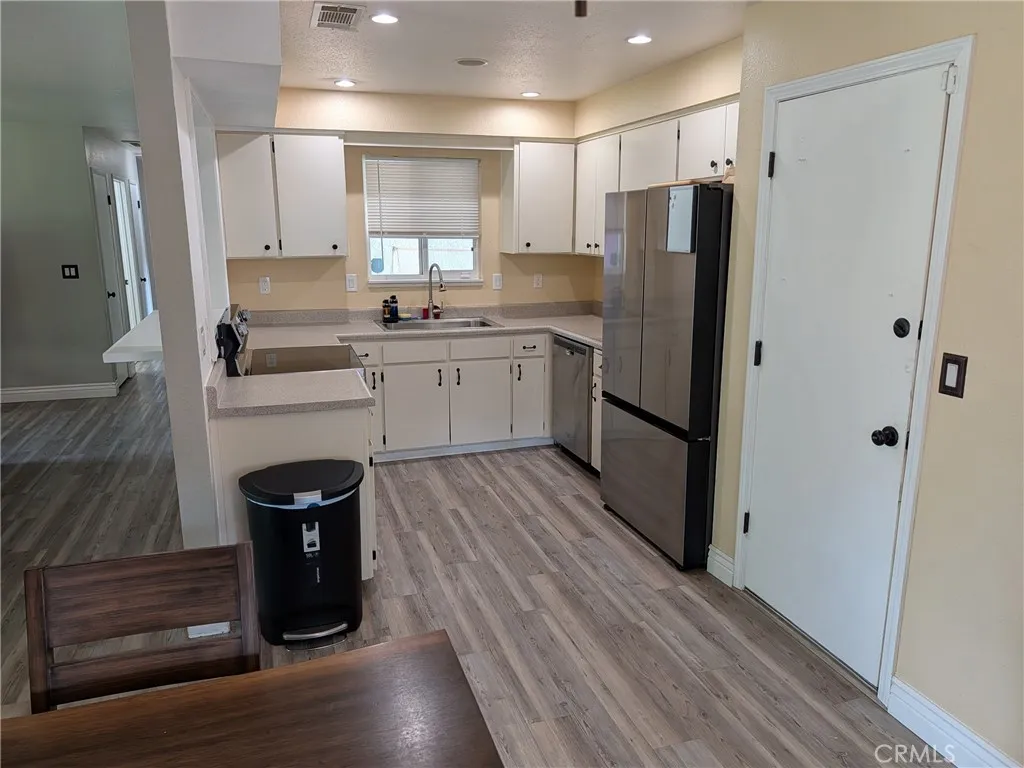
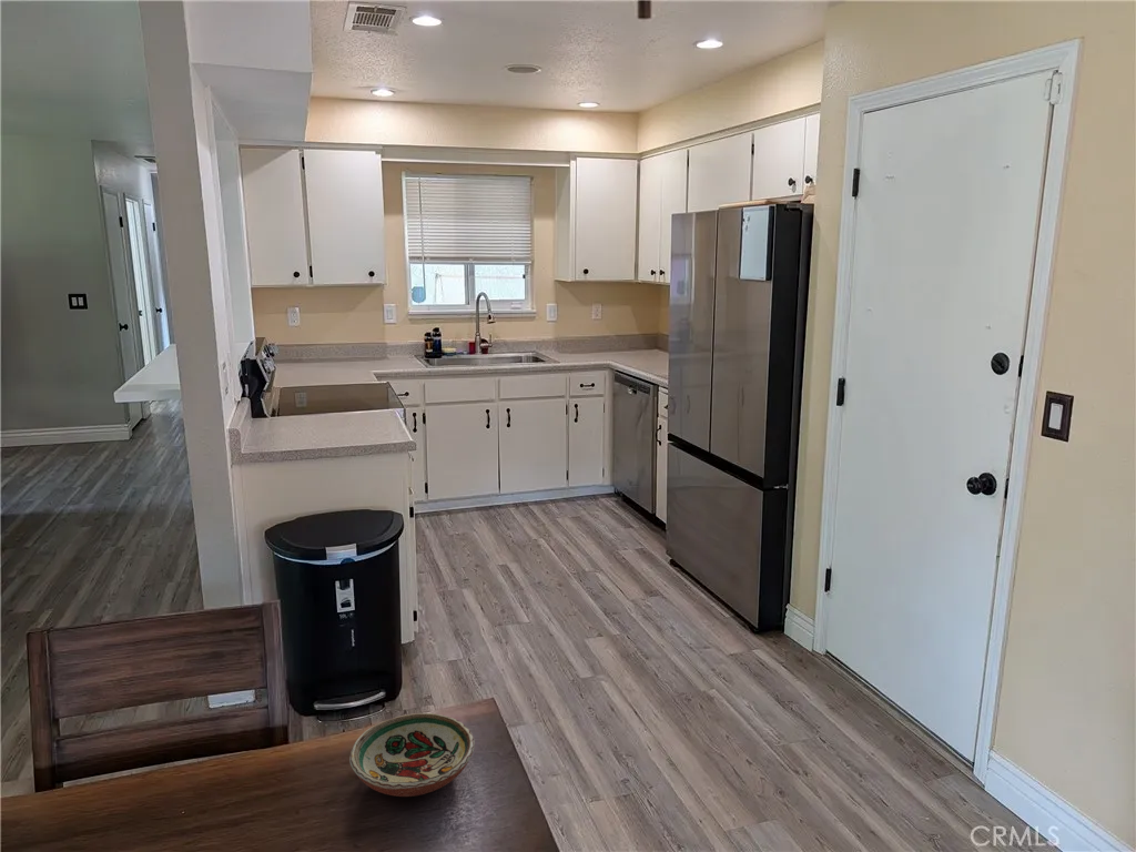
+ decorative bowl [348,712,476,798]
